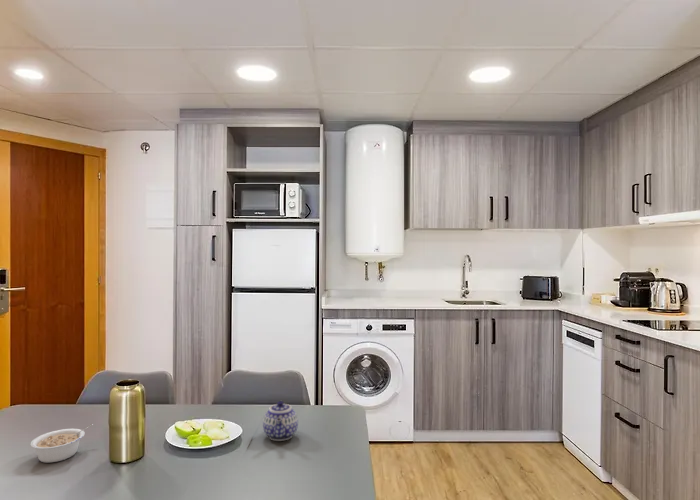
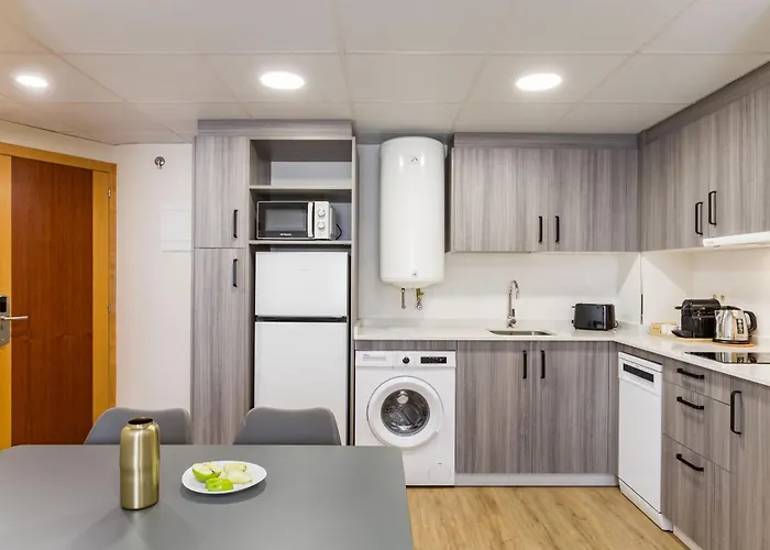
- teapot [262,400,299,442]
- legume [29,423,94,464]
